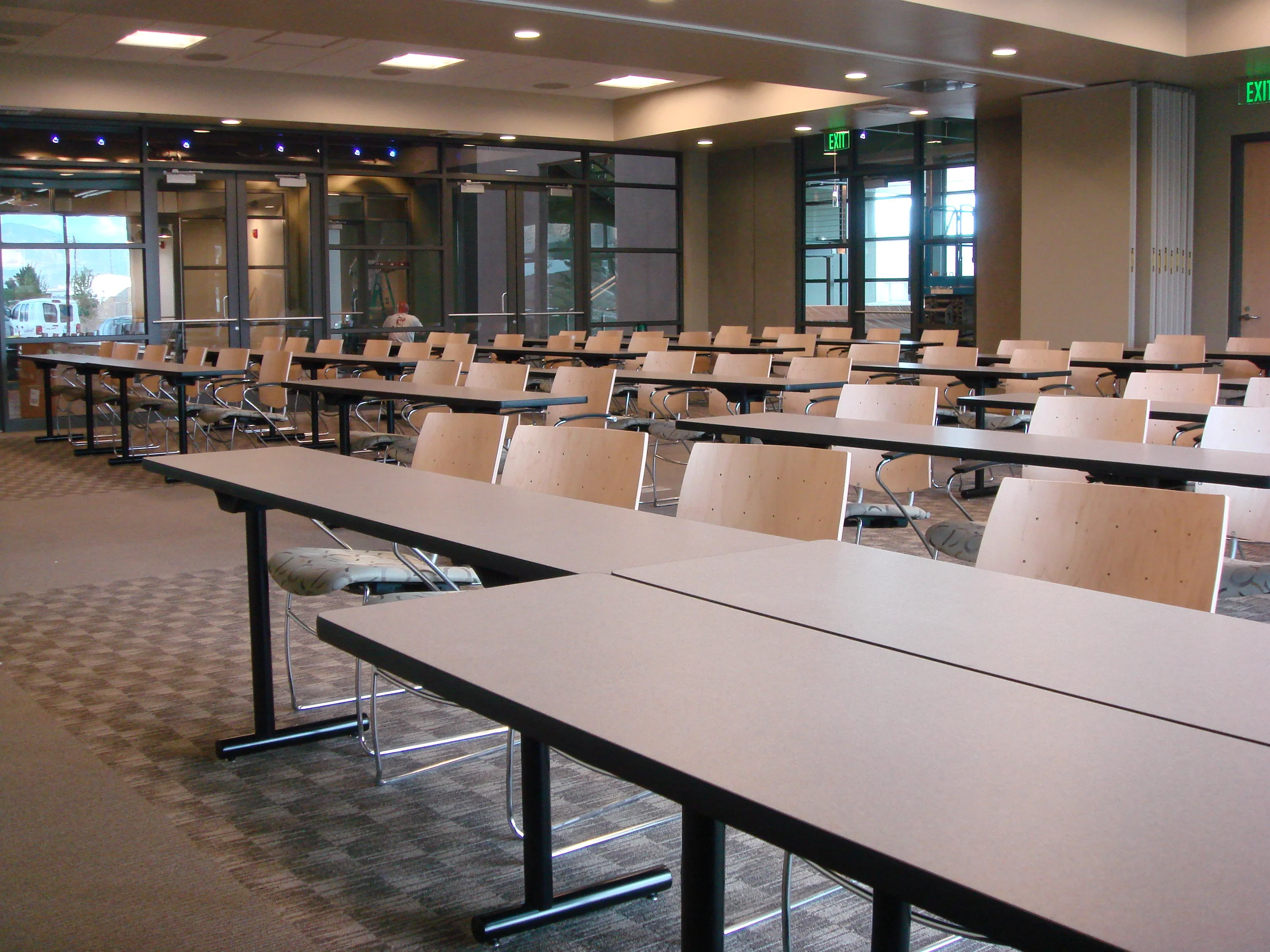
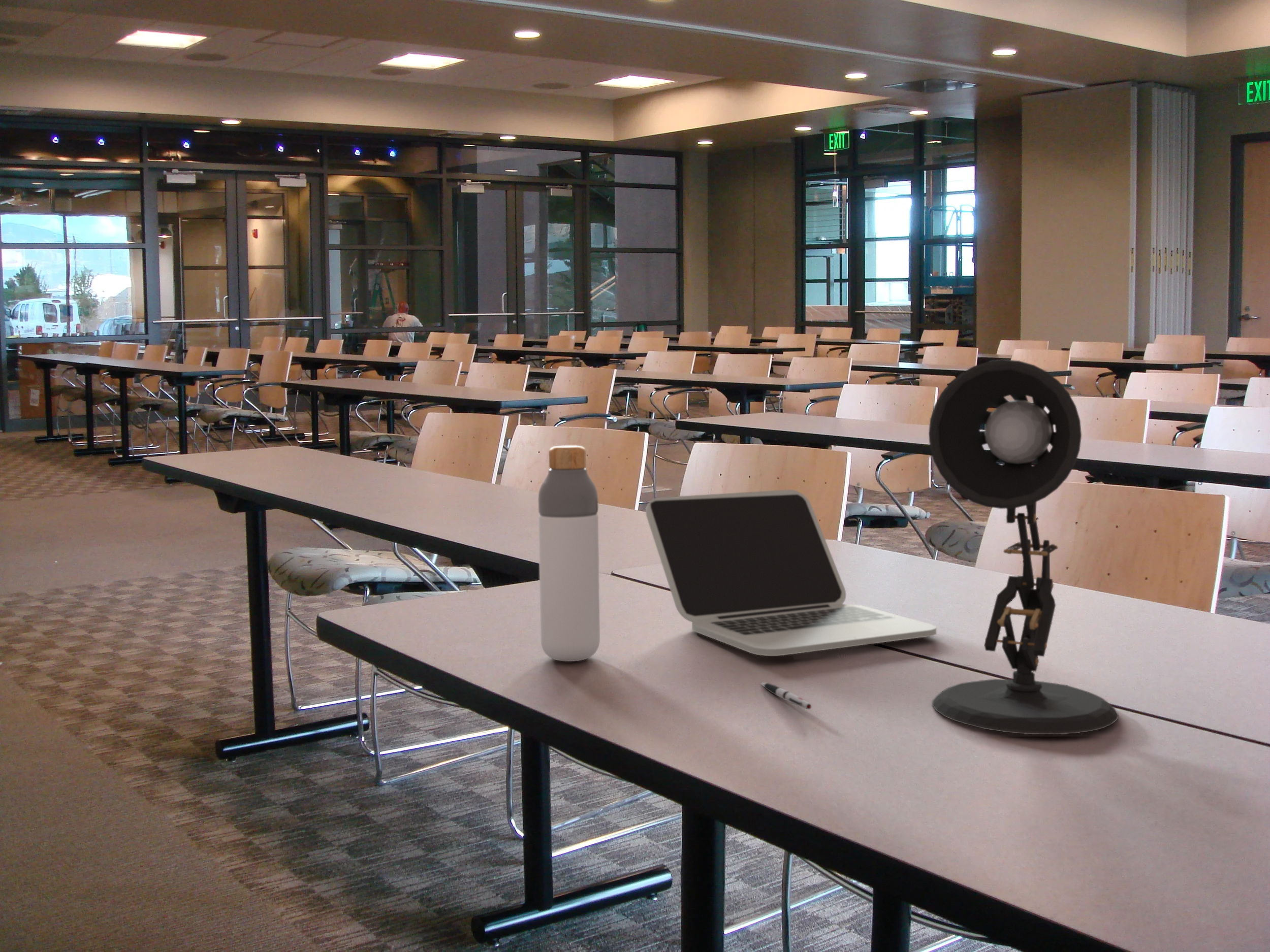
+ desk lamp [928,359,1119,735]
+ laptop [645,489,937,656]
+ bottle [537,445,600,662]
+ pen [760,682,812,710]
